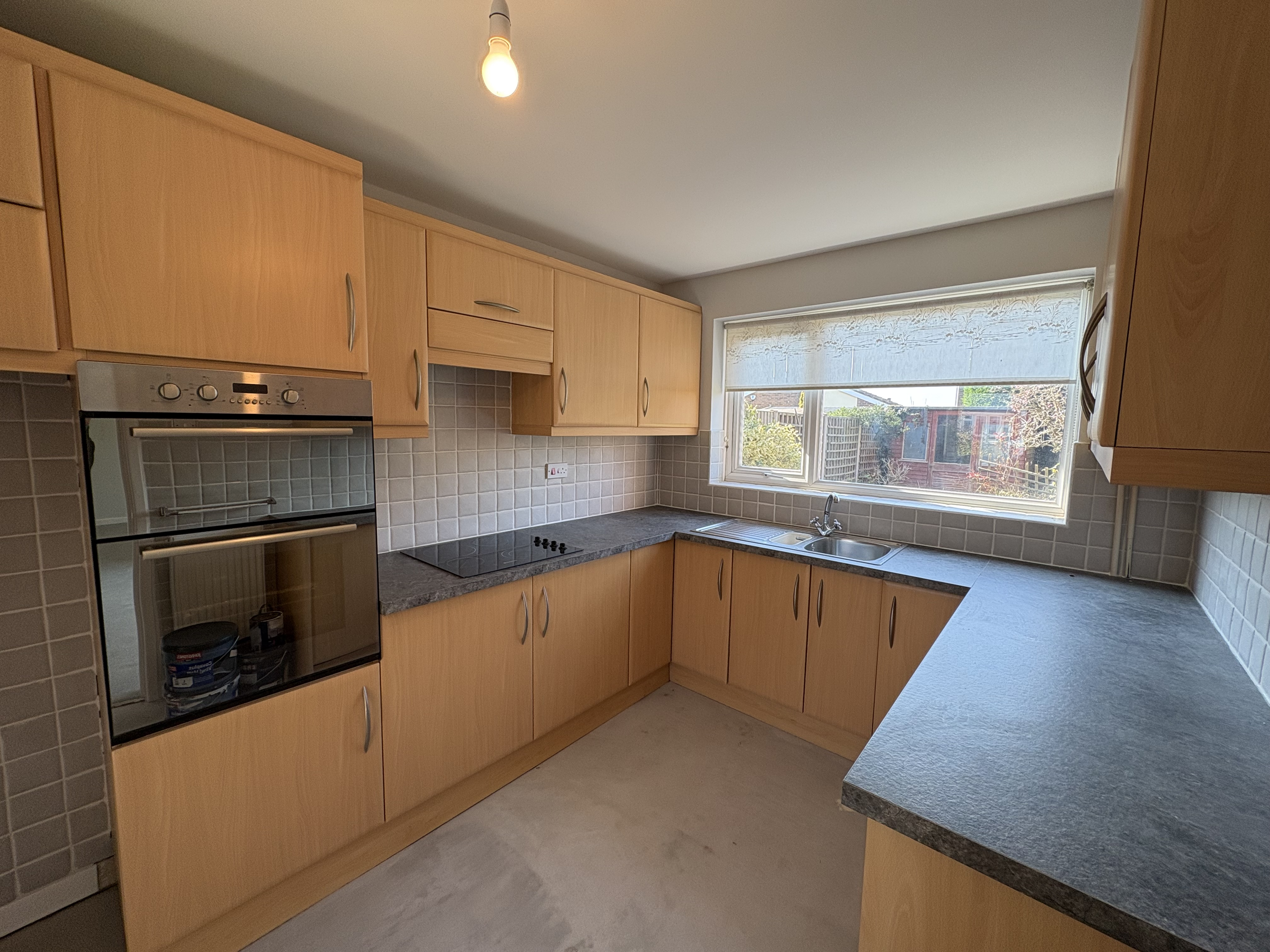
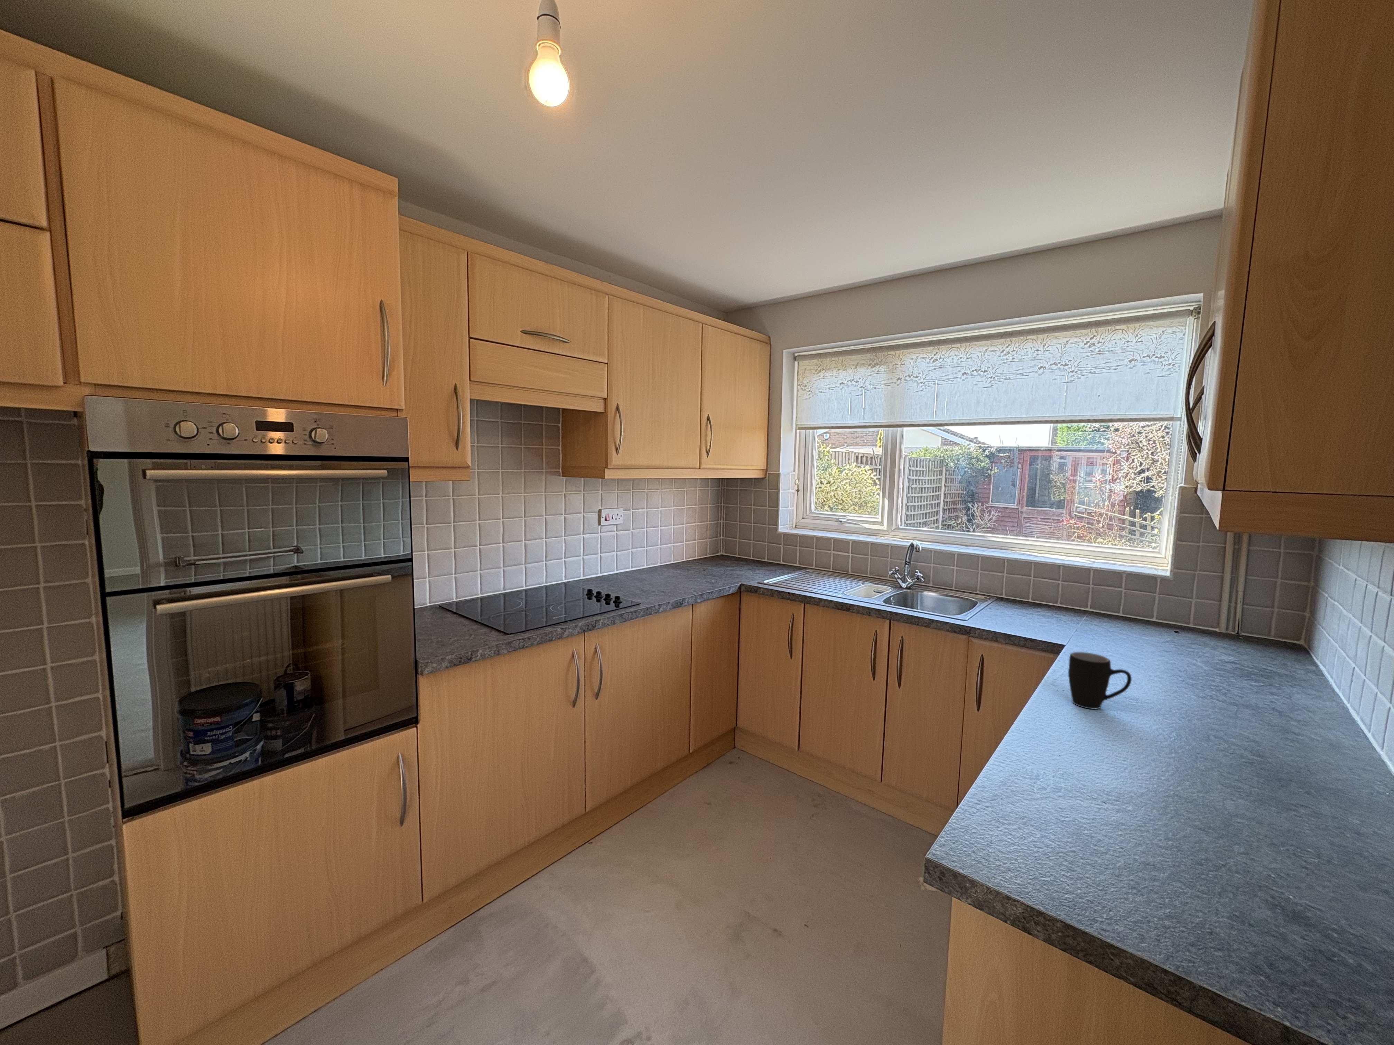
+ mug [1068,652,1132,709]
